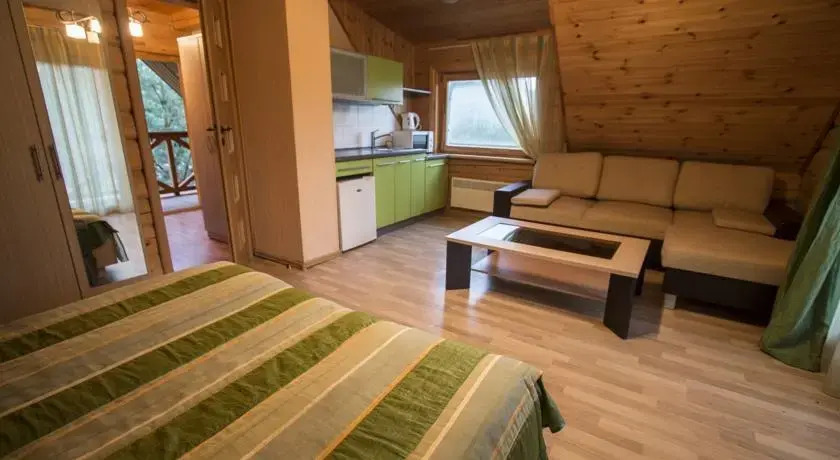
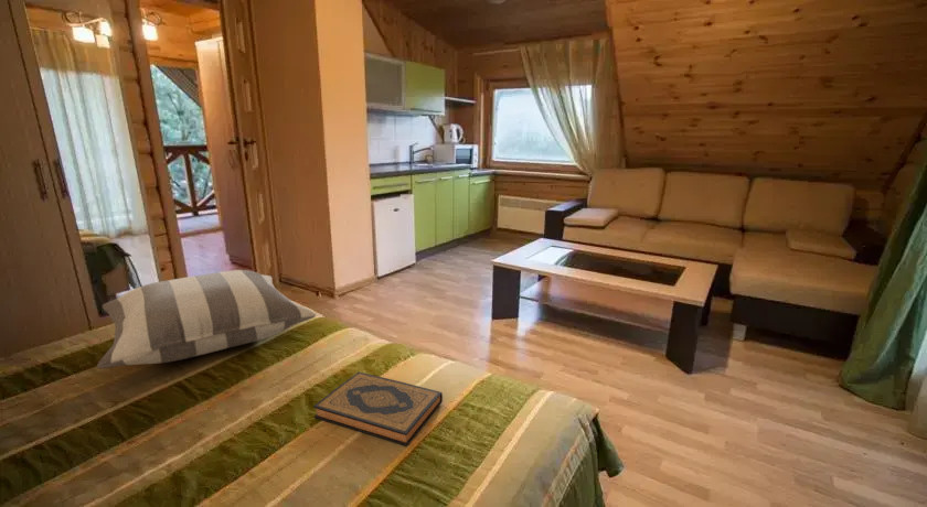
+ hardback book [312,371,444,447]
+ pillow [96,269,317,369]
